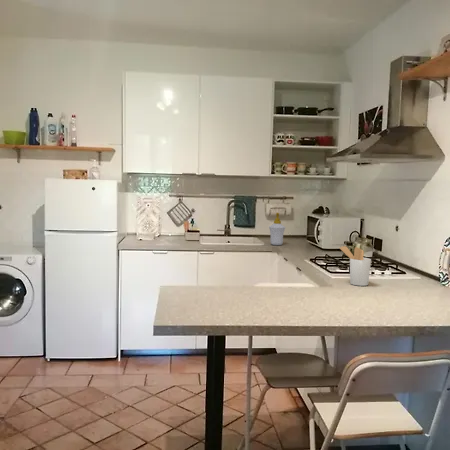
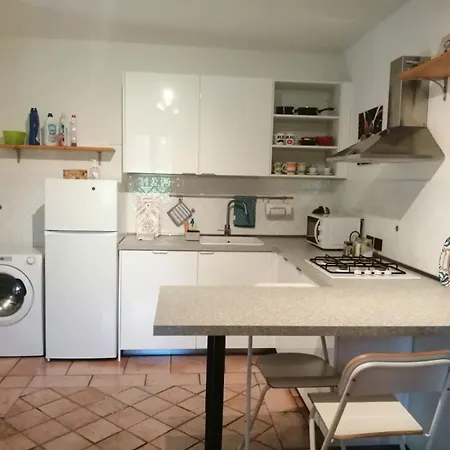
- soap bottle [268,212,286,246]
- utensil holder [338,245,372,287]
